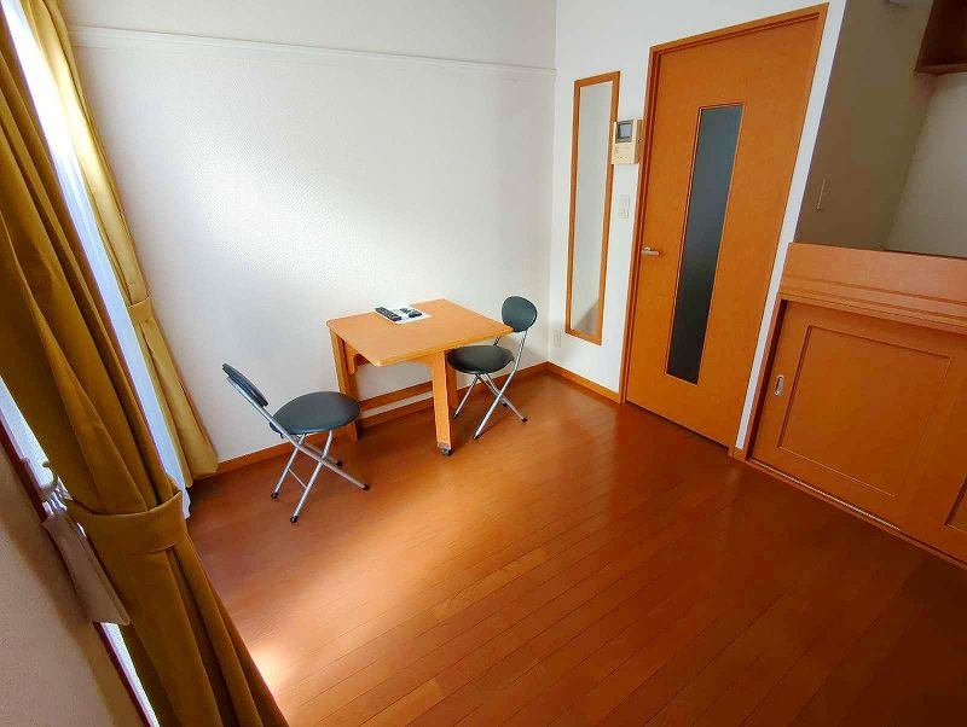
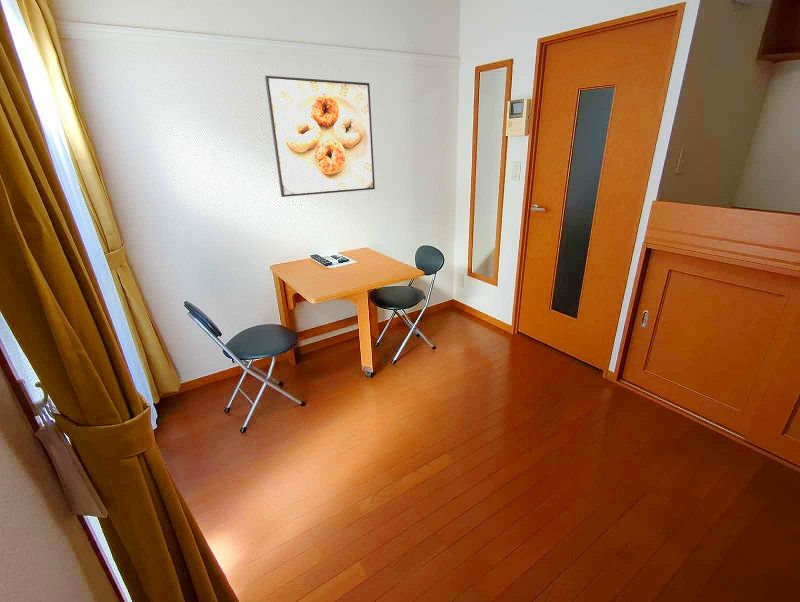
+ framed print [264,75,376,198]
